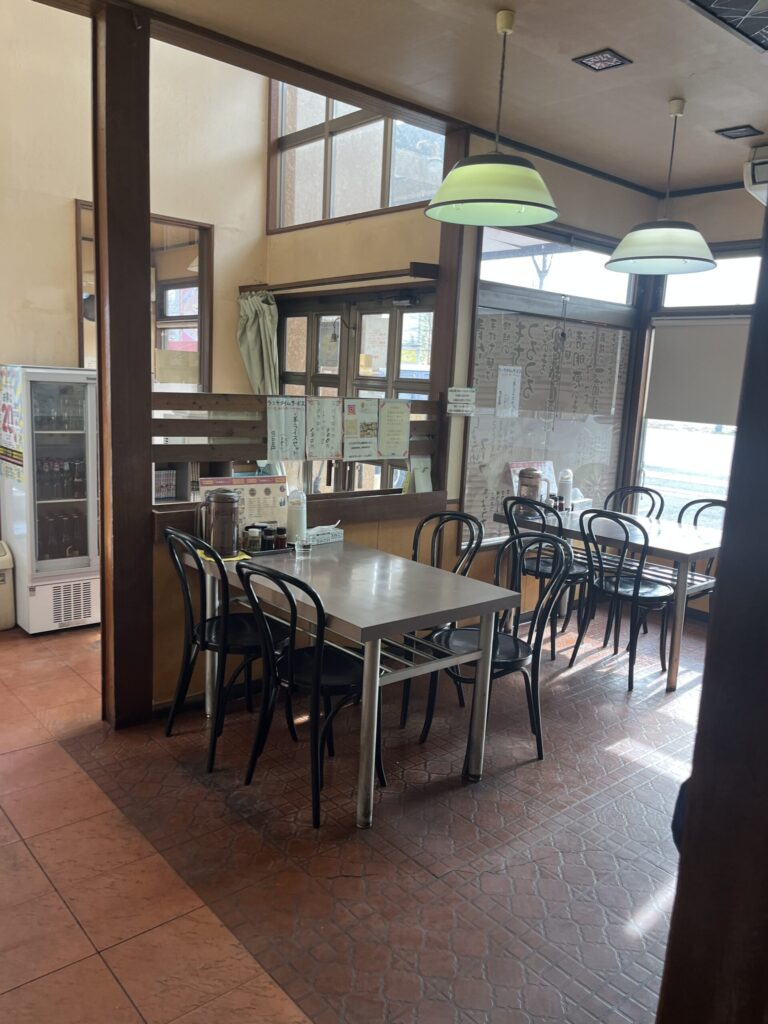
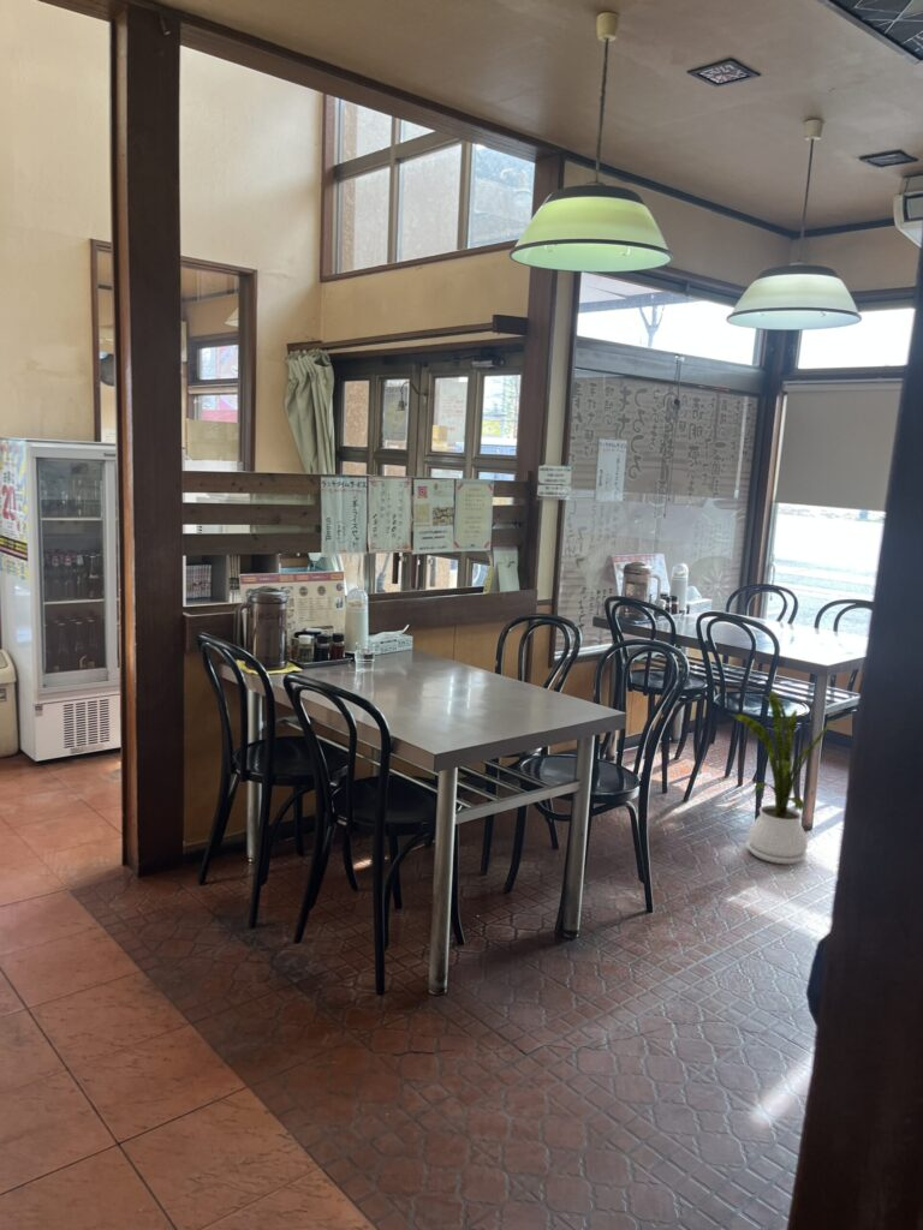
+ house plant [731,691,840,865]
